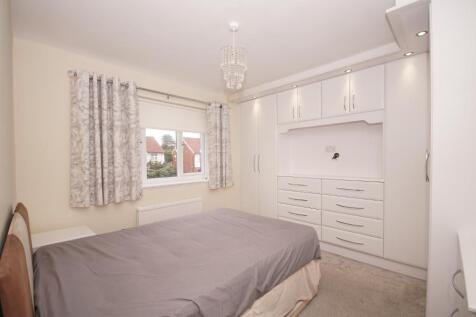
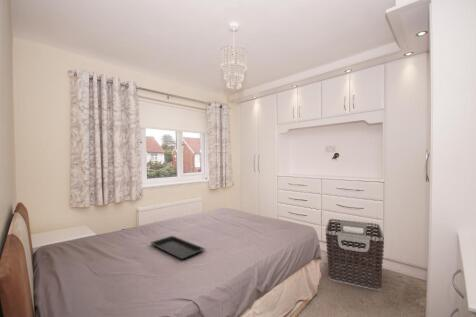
+ clothes hamper [325,218,385,291]
+ serving tray [150,235,206,260]
